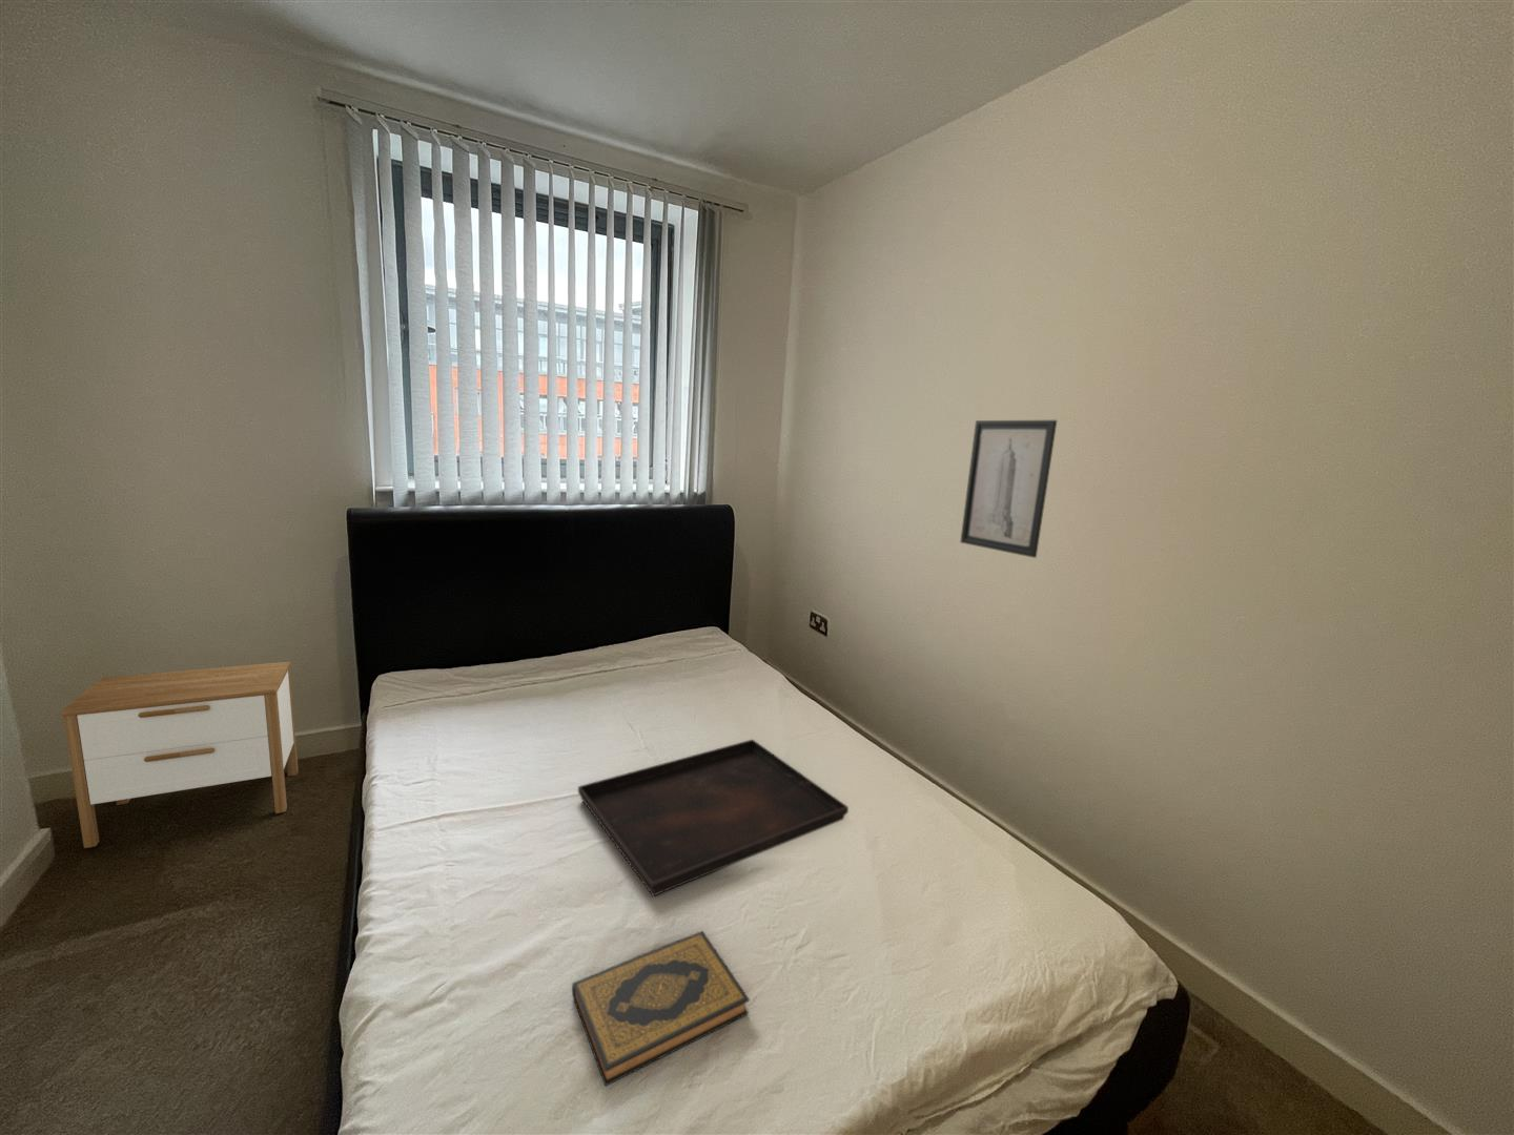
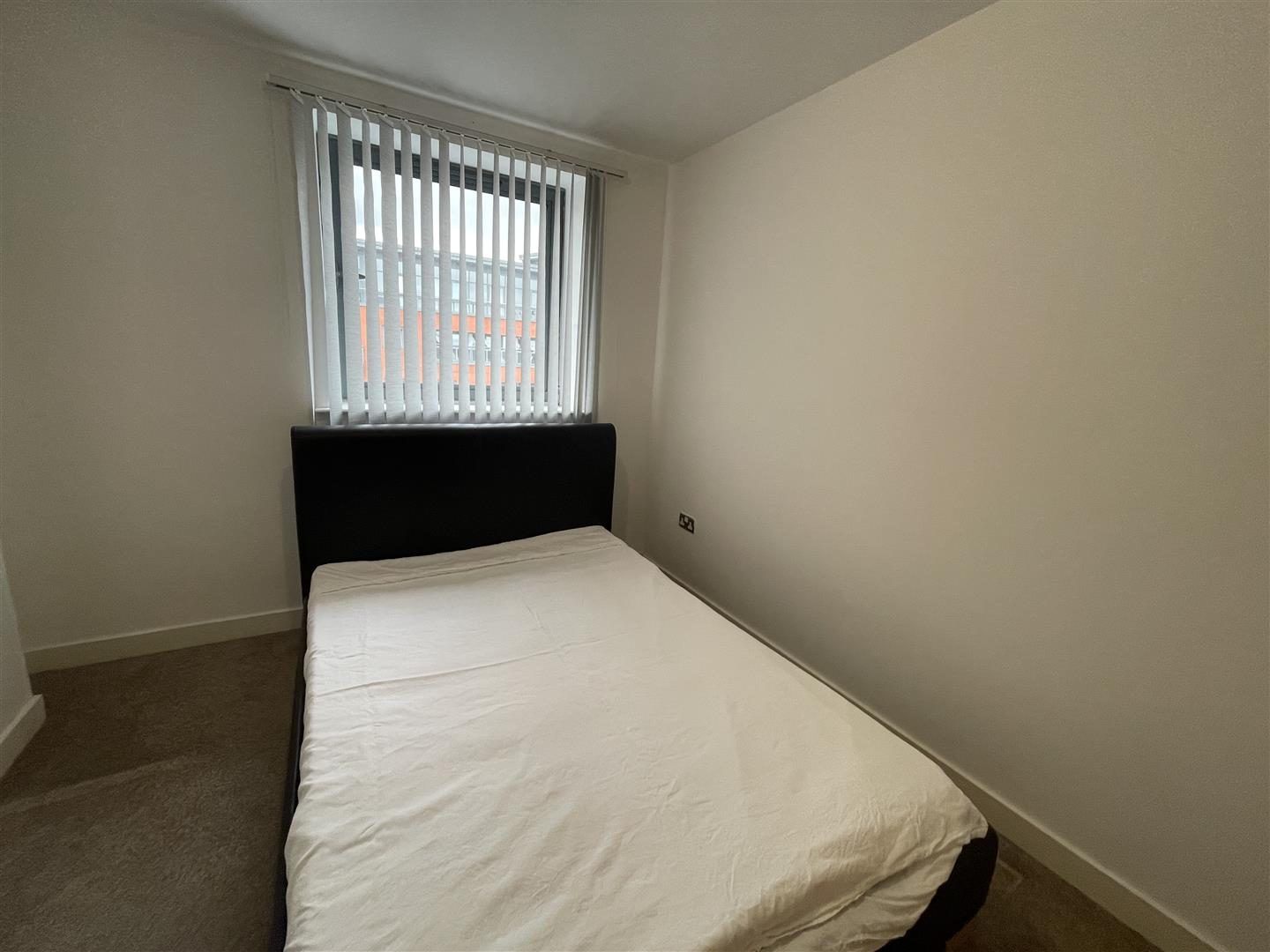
- nightstand [60,660,298,849]
- wall art [958,420,1057,559]
- hardback book [571,930,751,1086]
- serving tray [577,739,850,898]
